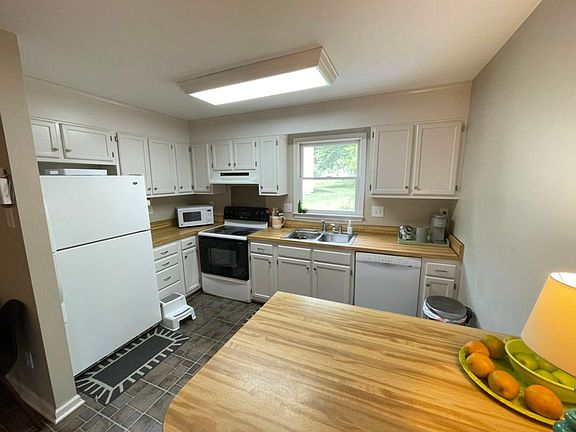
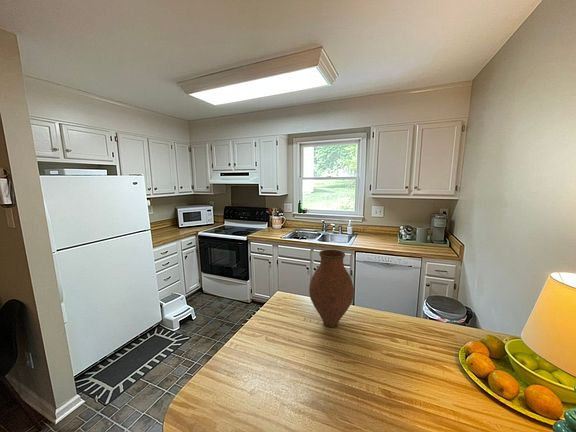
+ vase [308,249,355,328]
